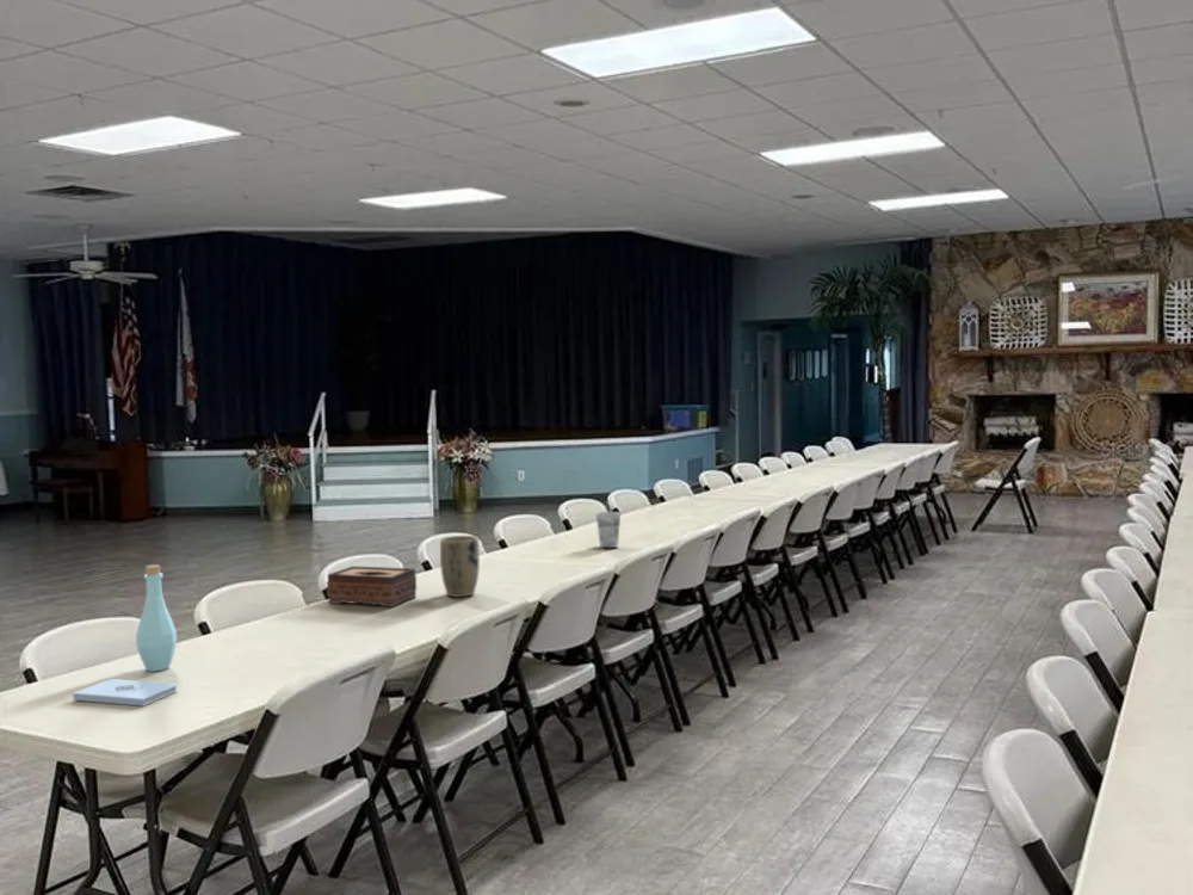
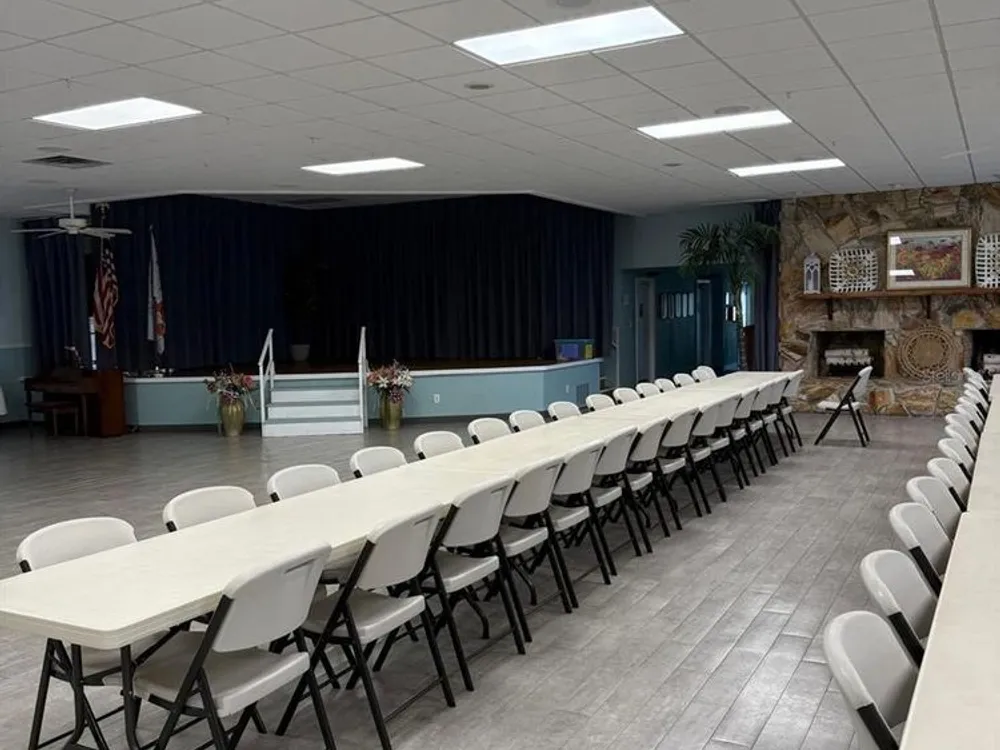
- cup [595,511,622,549]
- notepad [72,678,178,708]
- bottle [135,563,178,672]
- plant pot [439,535,481,598]
- tissue box [326,564,418,607]
